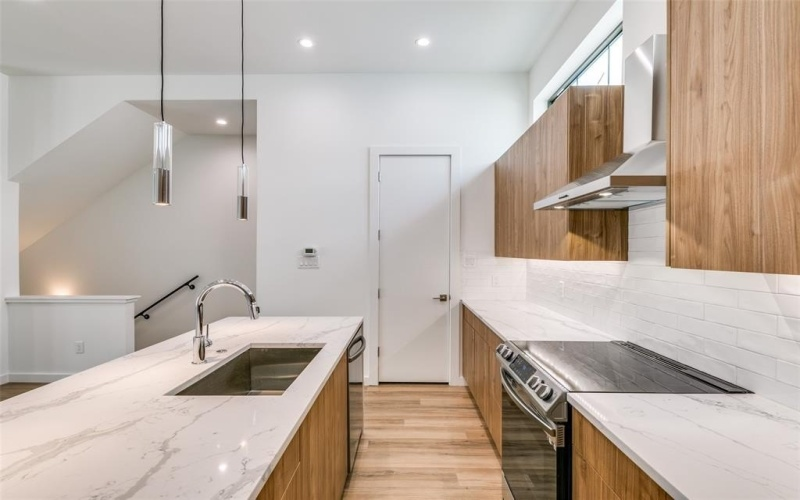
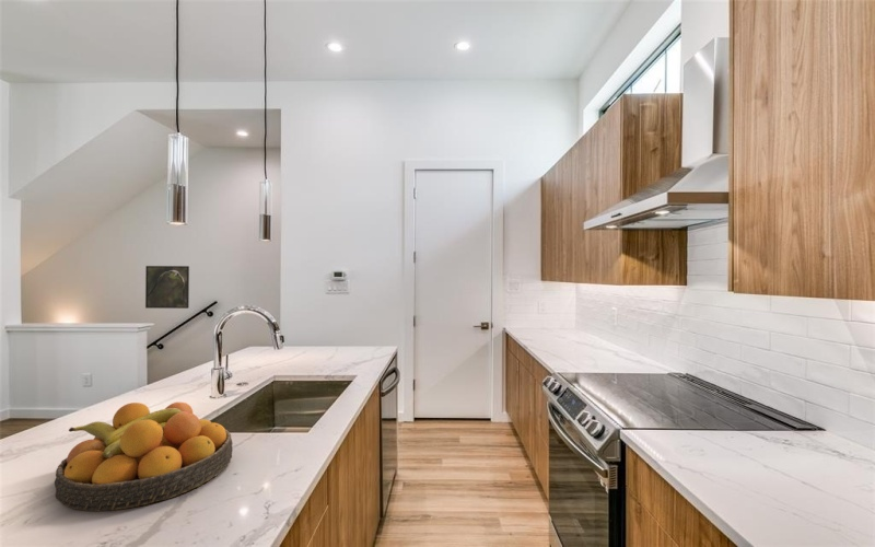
+ fruit bowl [54,401,234,512]
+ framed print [144,265,190,310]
